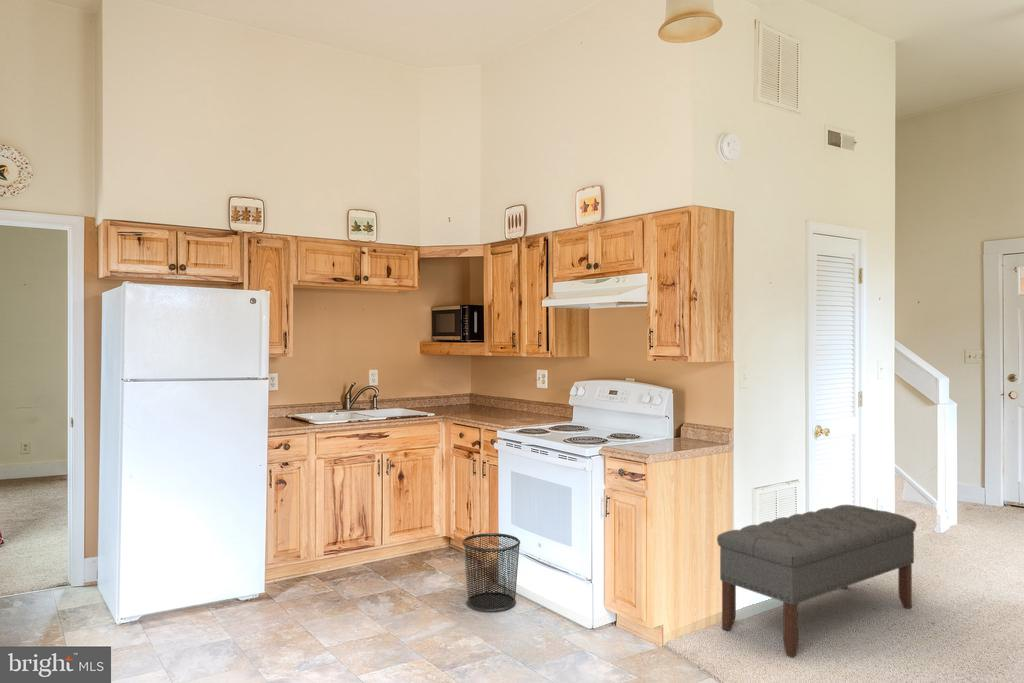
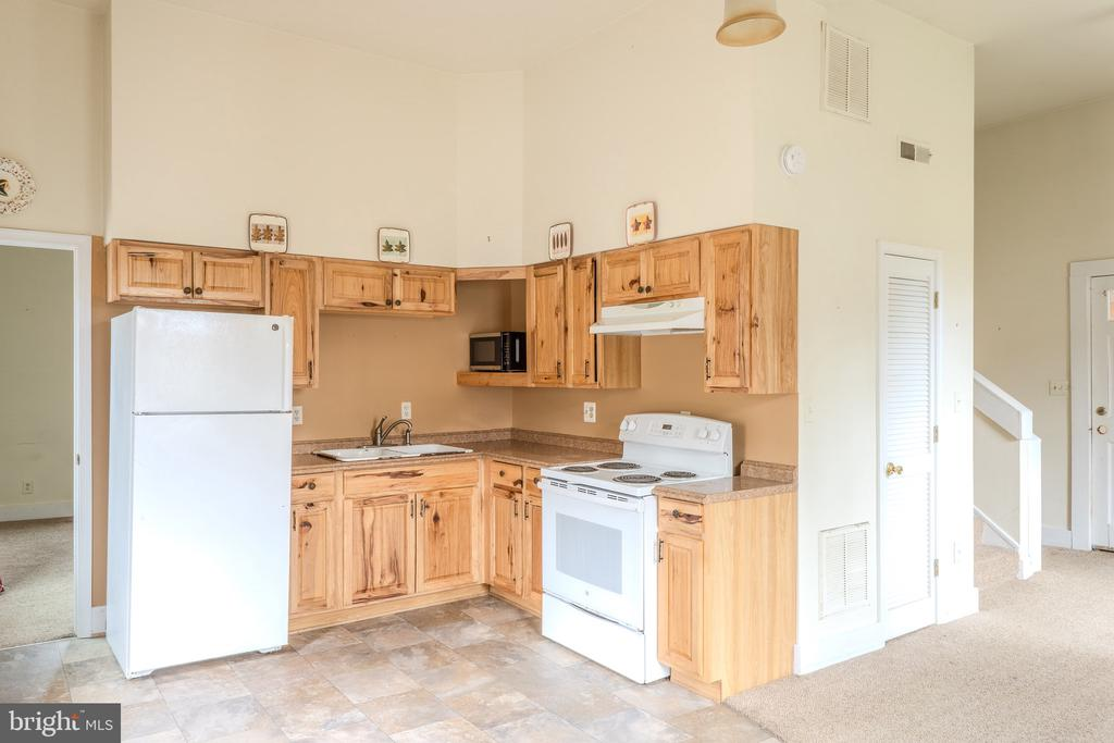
- waste bin [461,532,521,613]
- bench [716,504,917,658]
